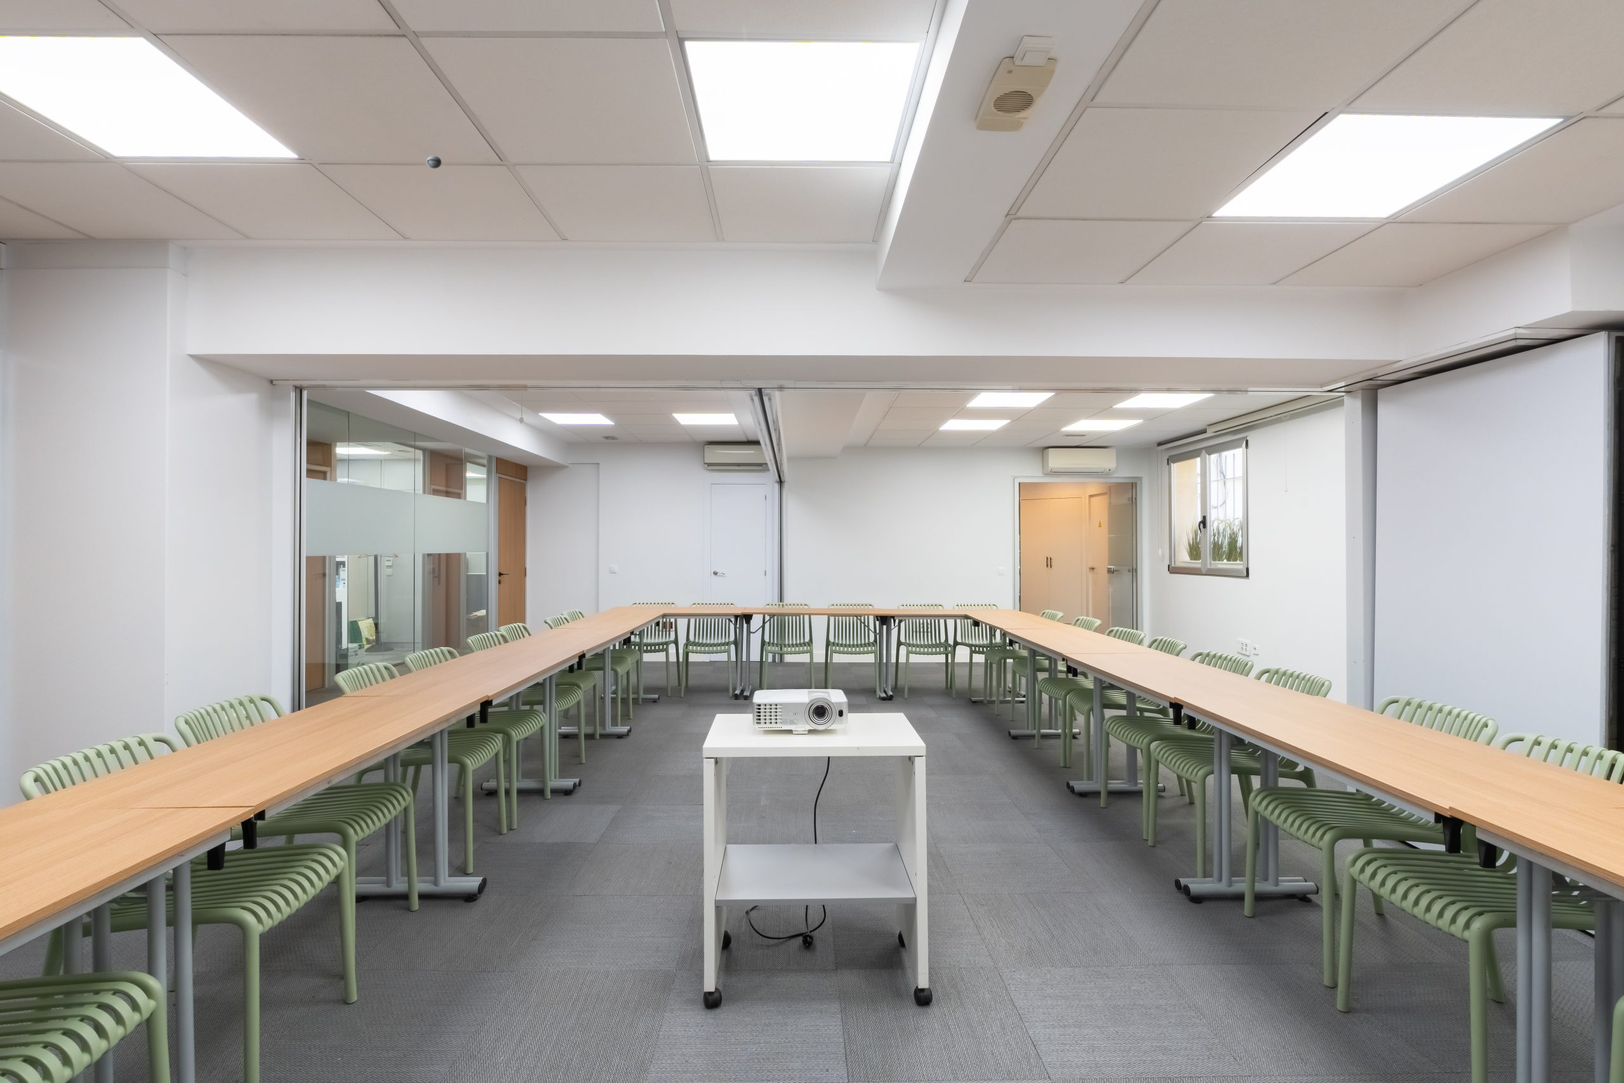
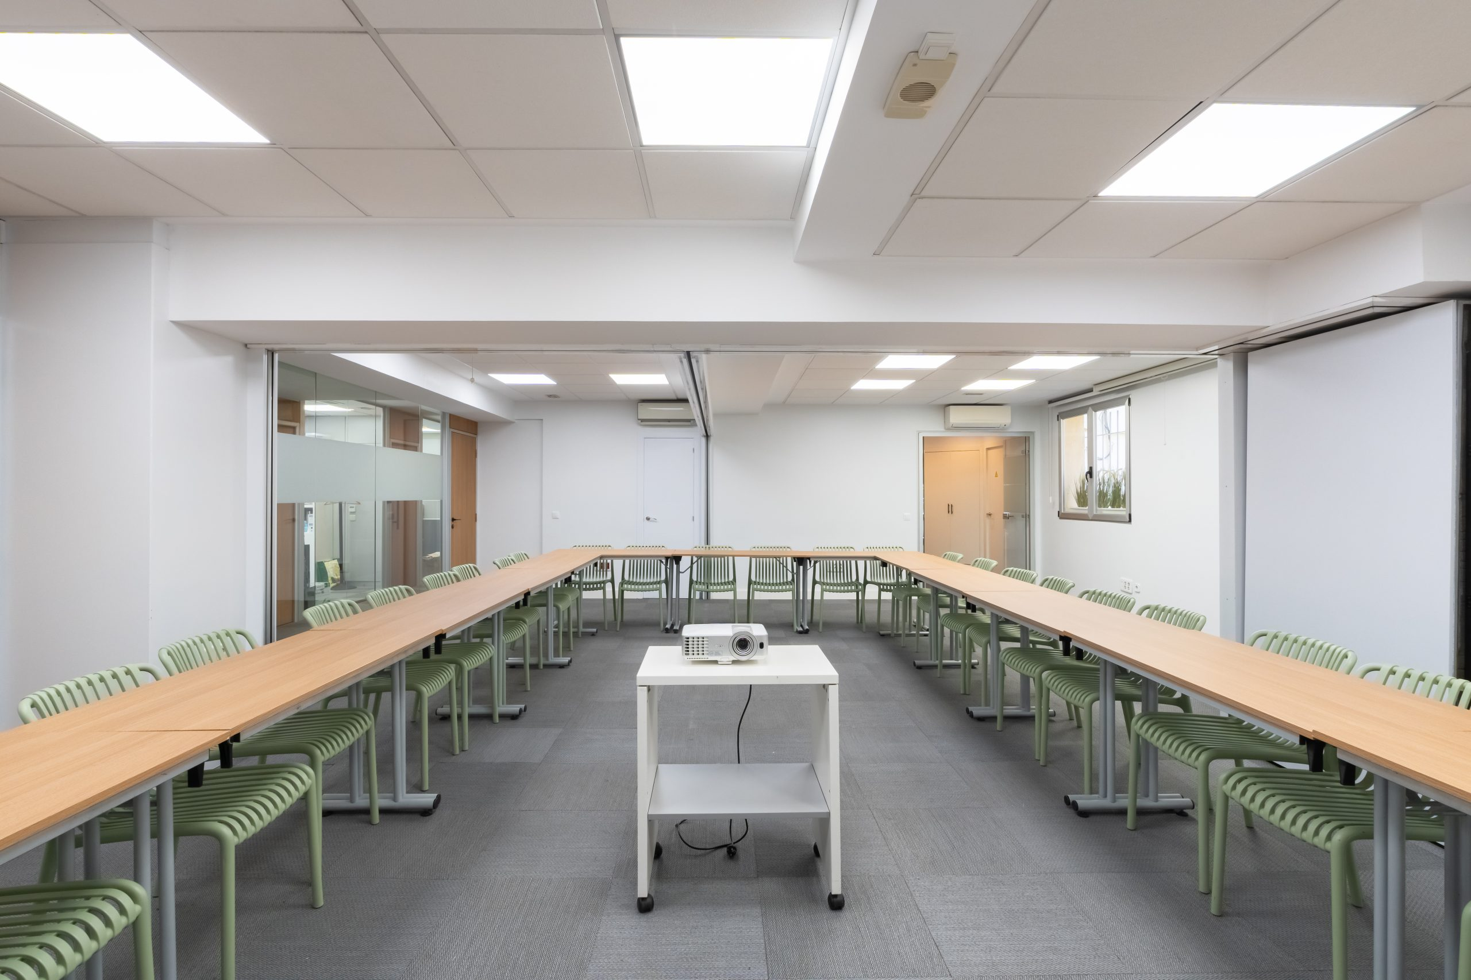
- smoke detector [425,156,442,169]
